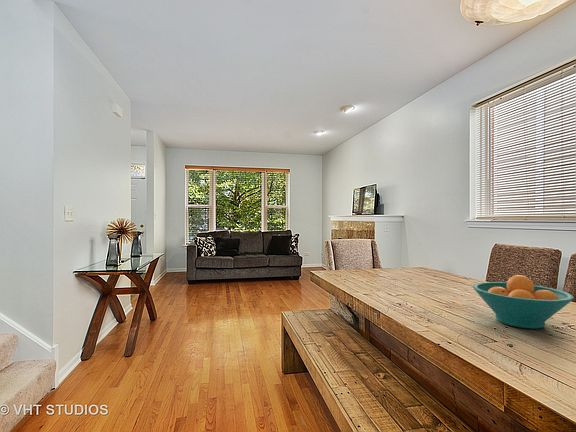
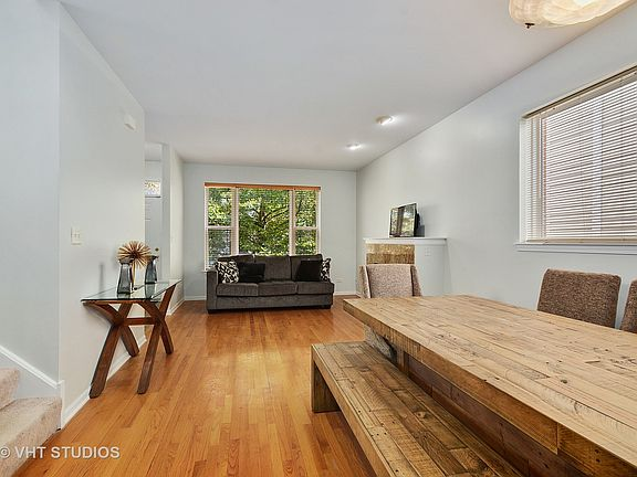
- fruit bowl [472,274,575,330]
